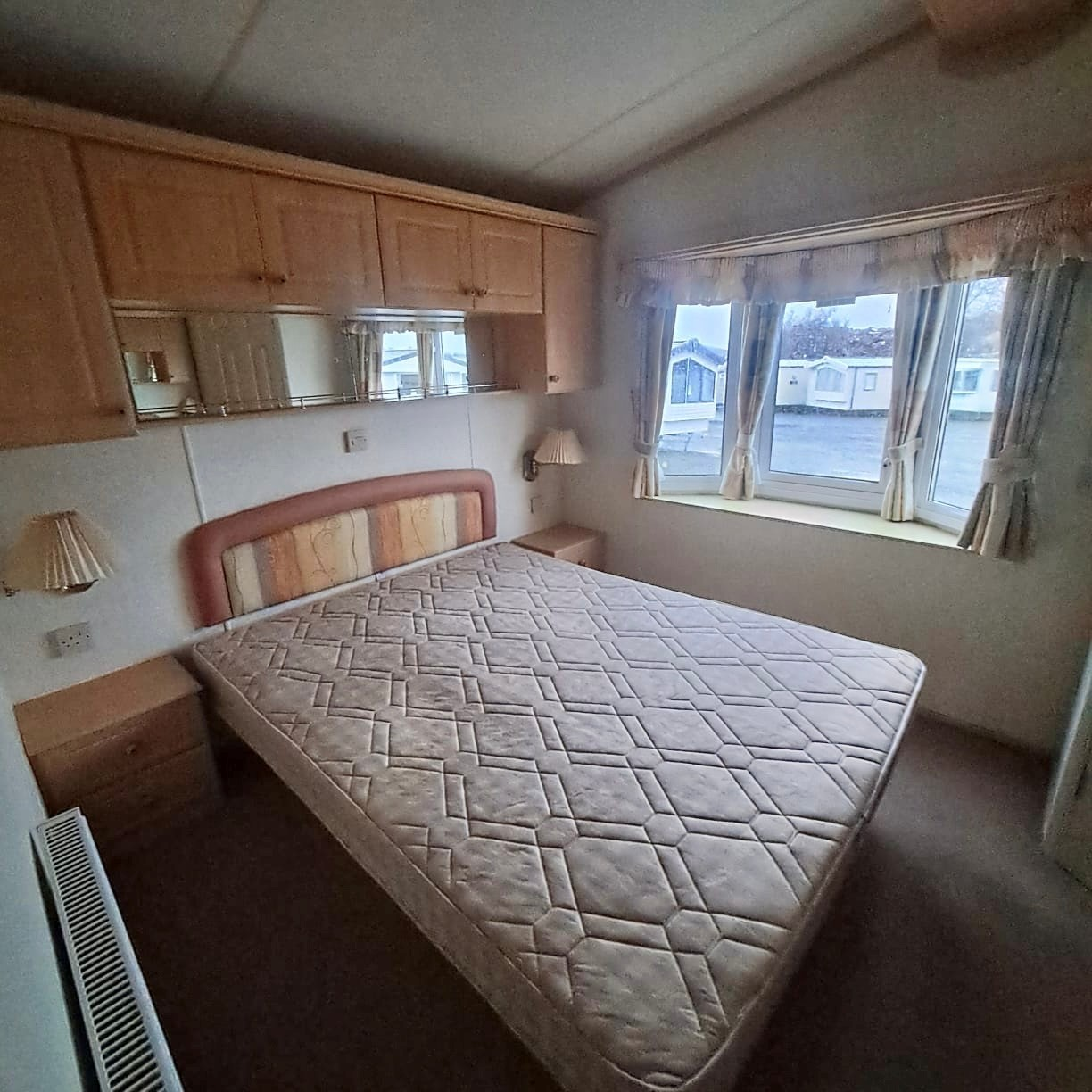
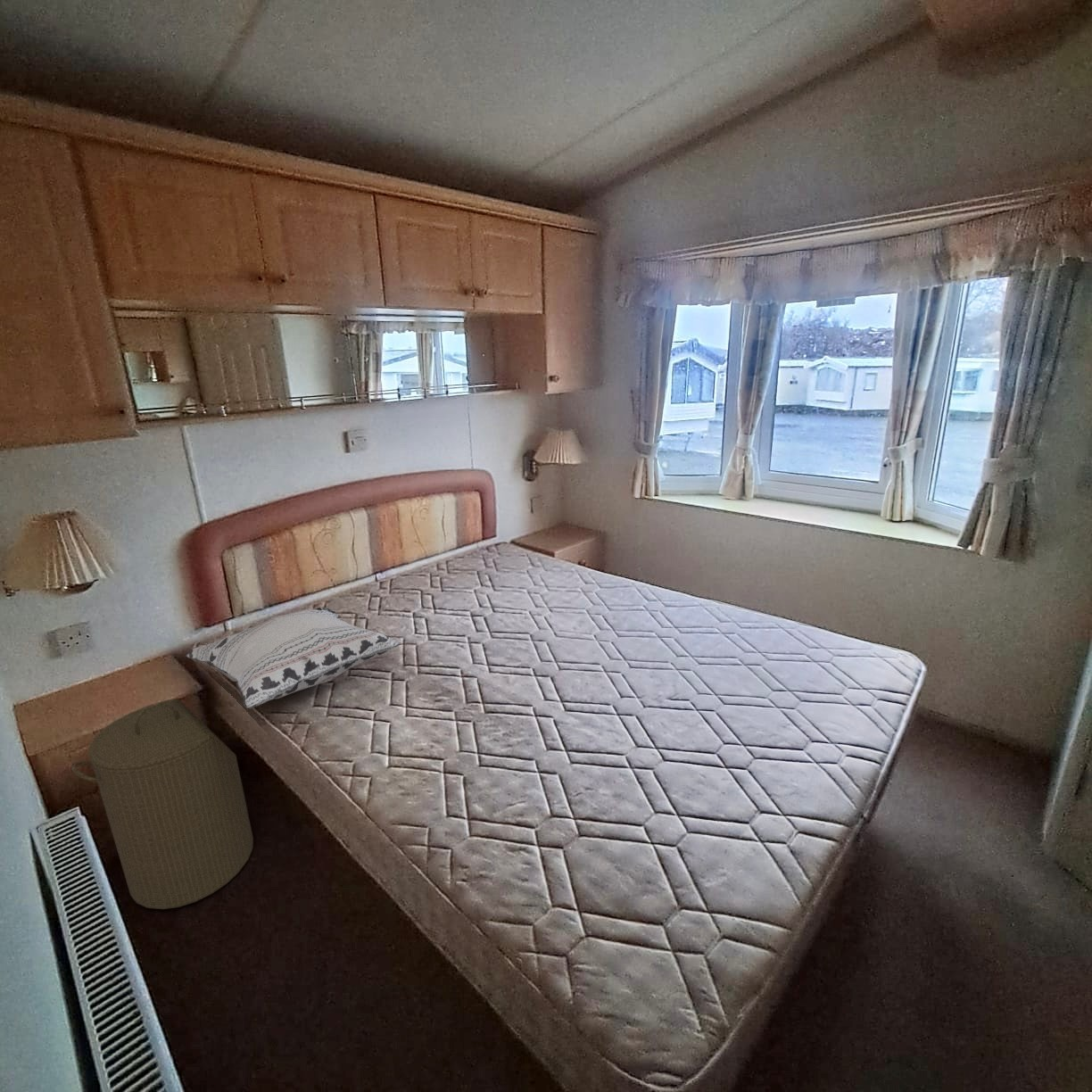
+ laundry hamper [71,698,254,910]
+ decorative pillow [185,607,402,709]
